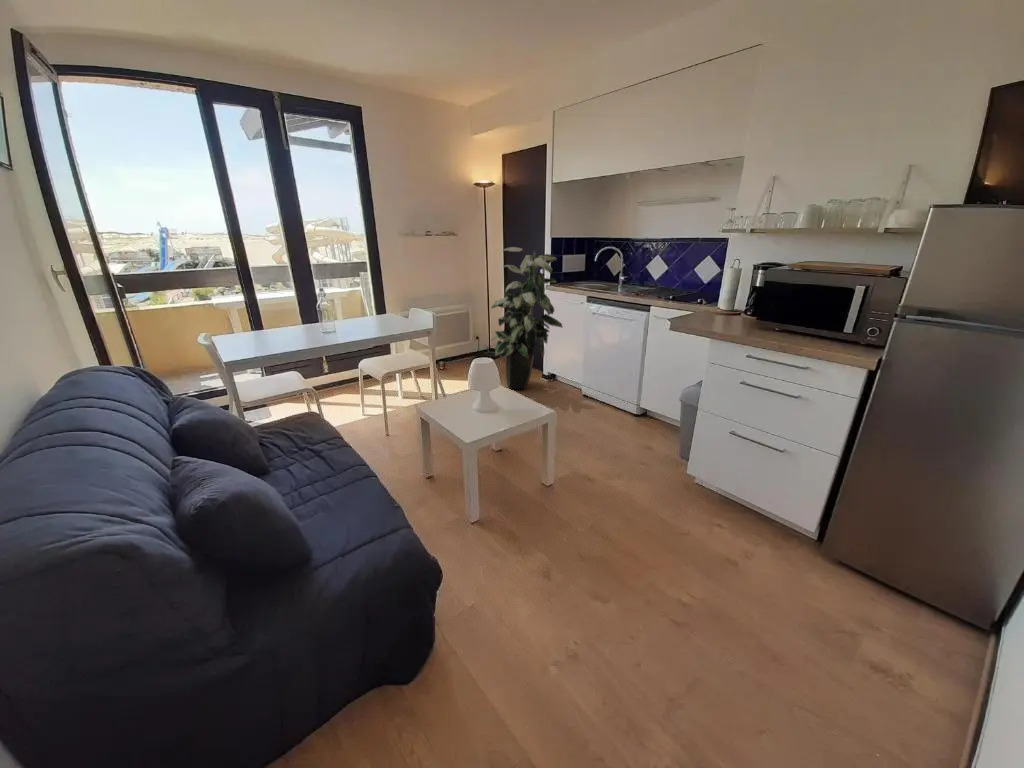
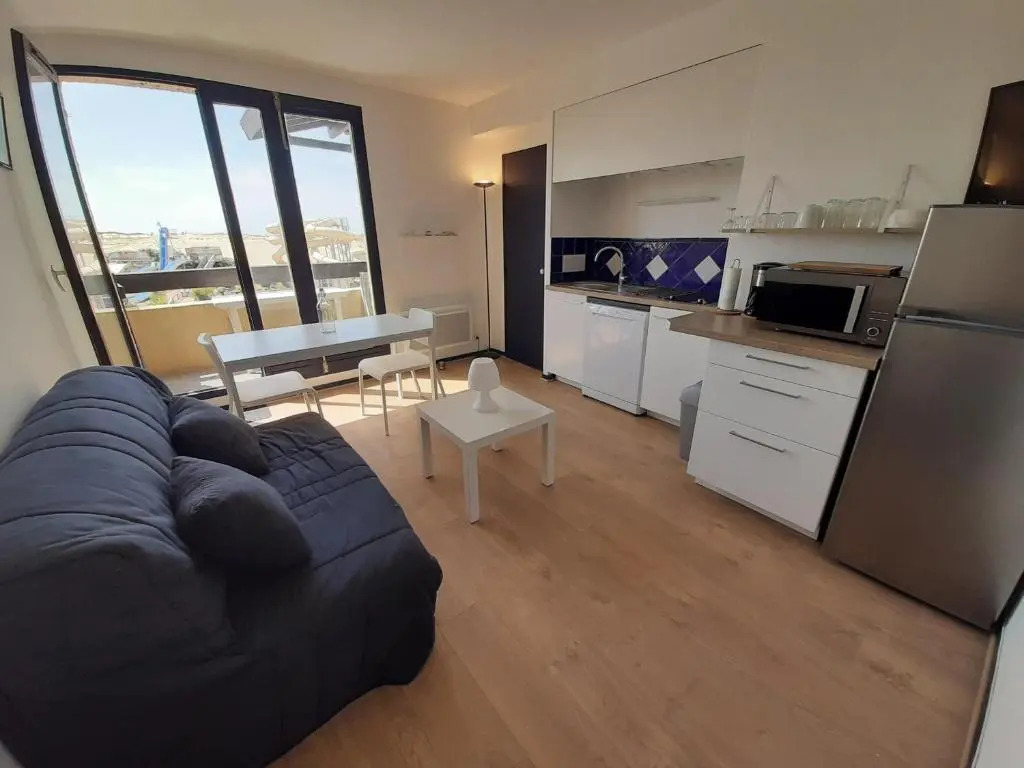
- indoor plant [490,246,564,390]
